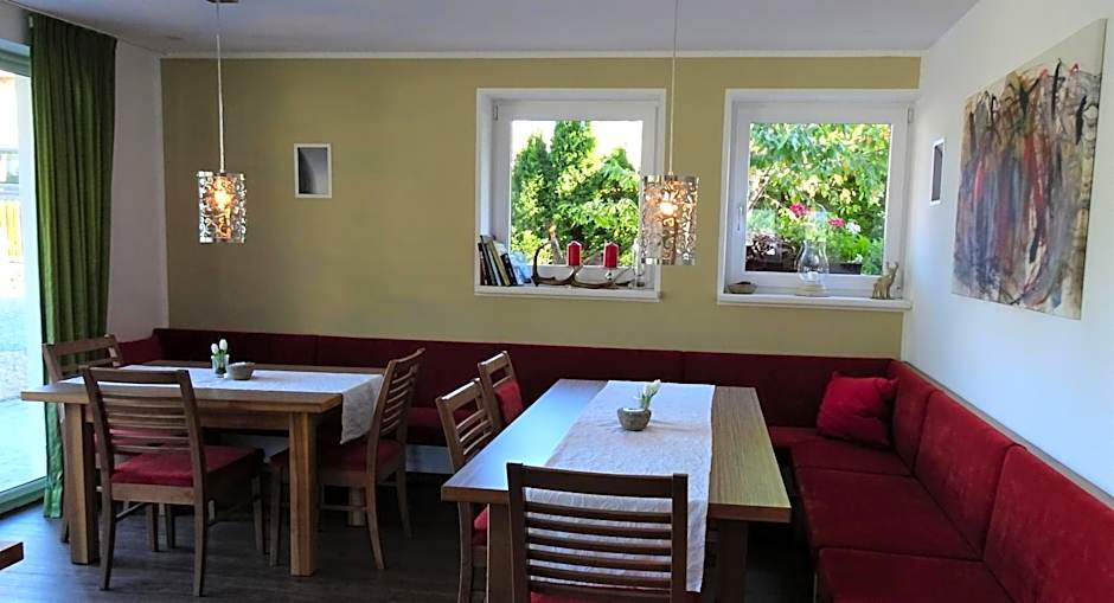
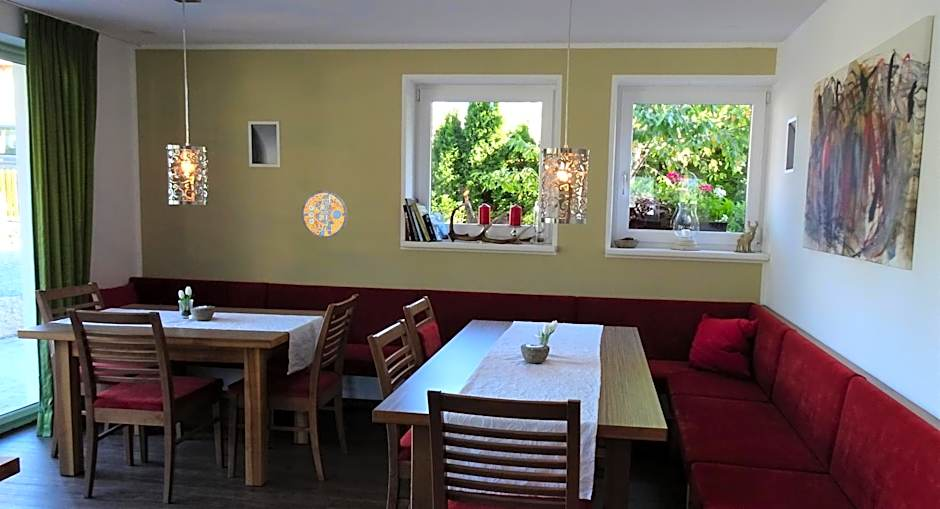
+ manhole cover [301,190,348,239]
